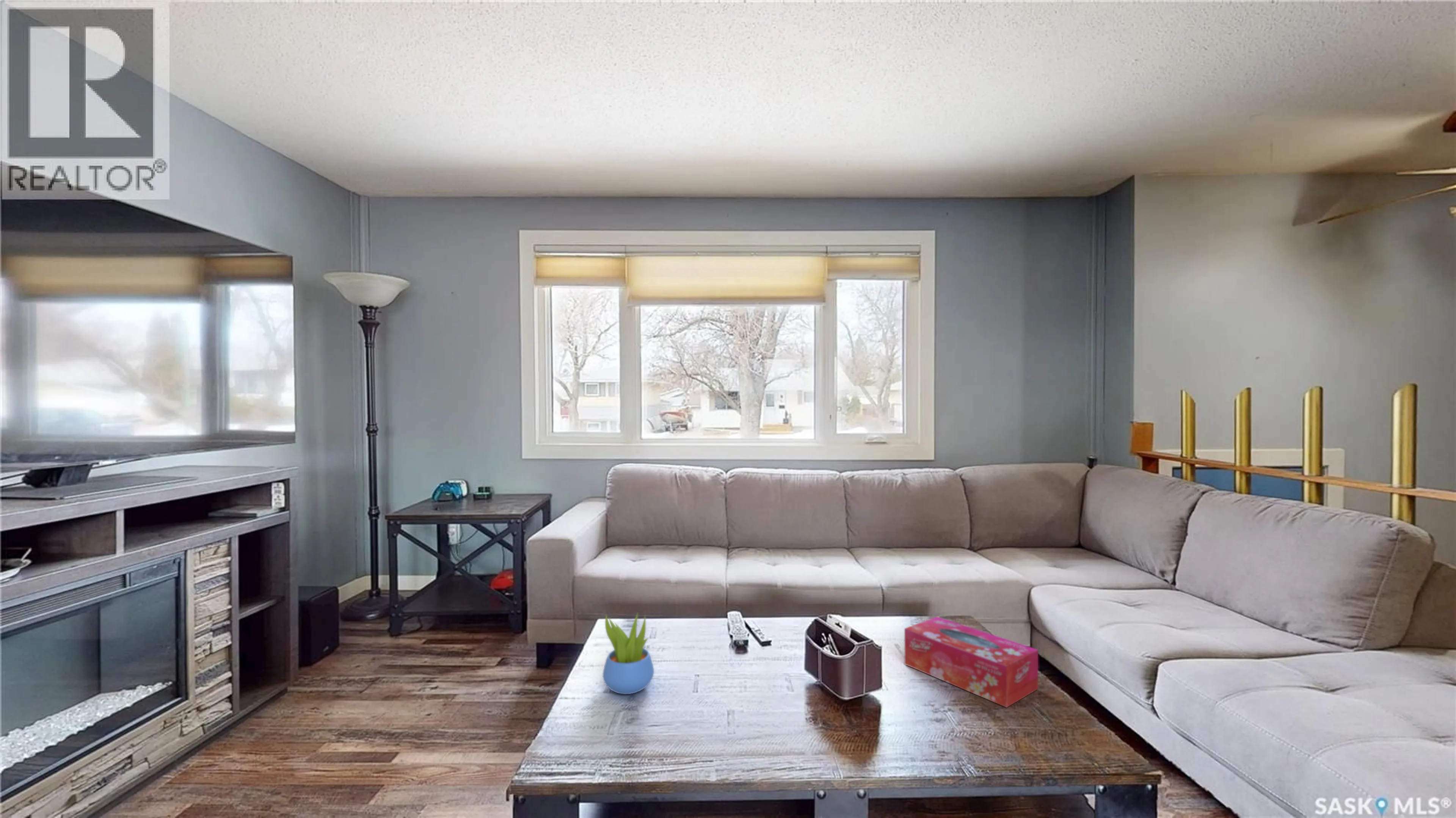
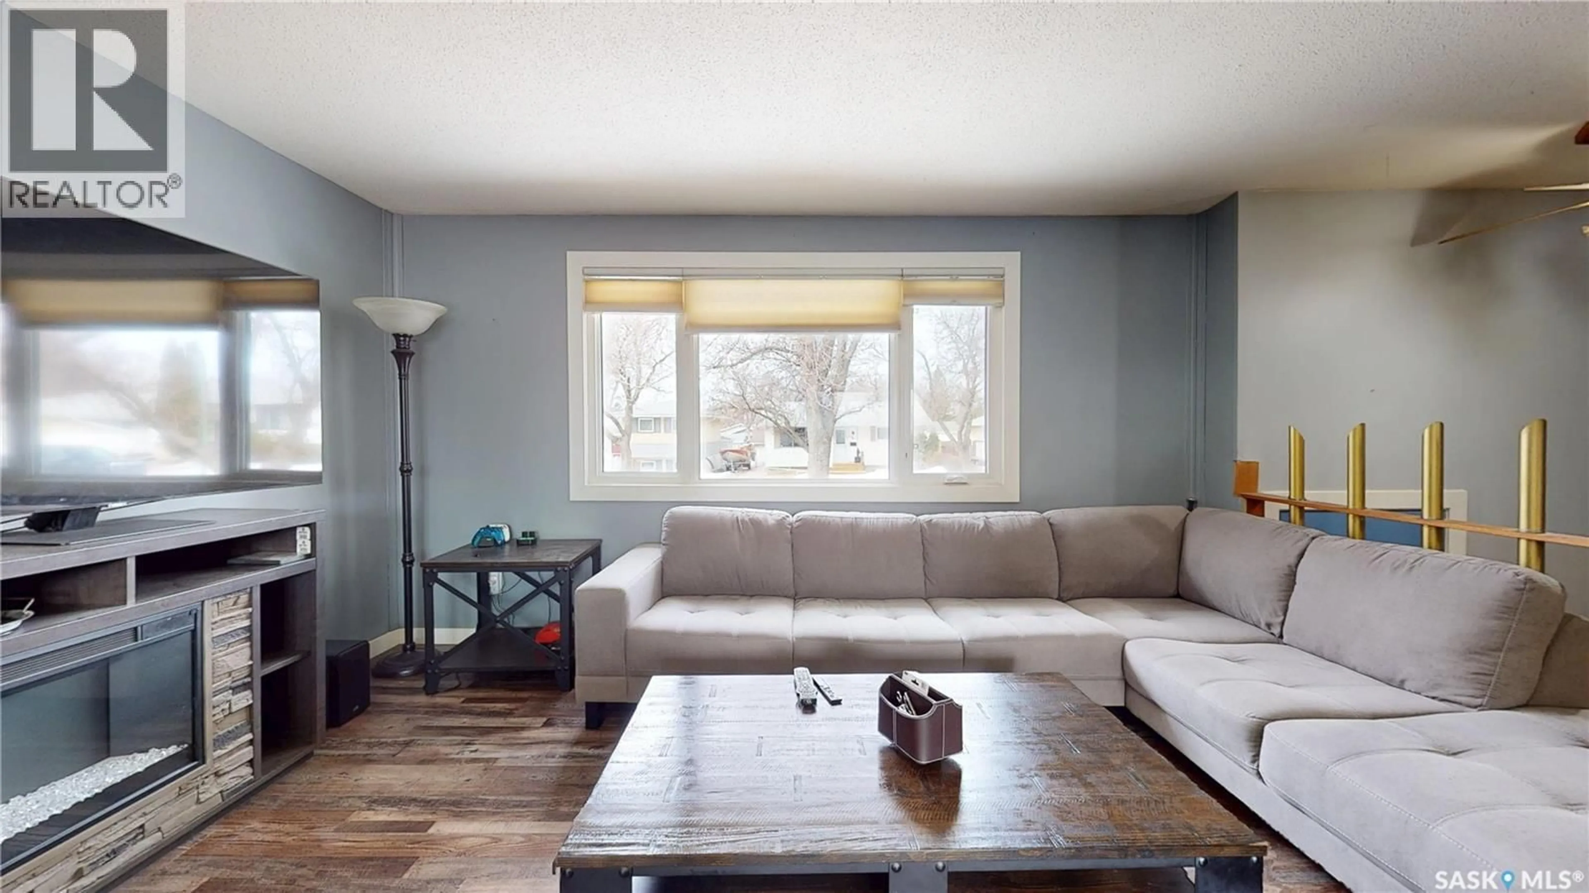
- tissue box [904,616,1039,708]
- succulent plant [602,612,654,694]
